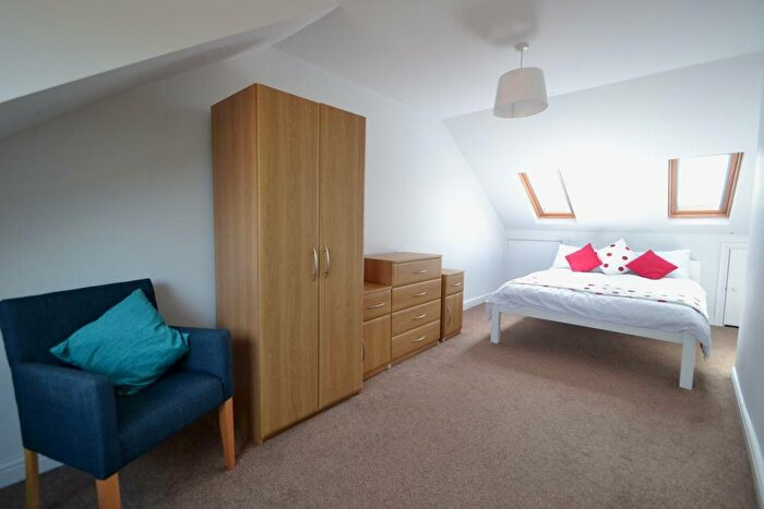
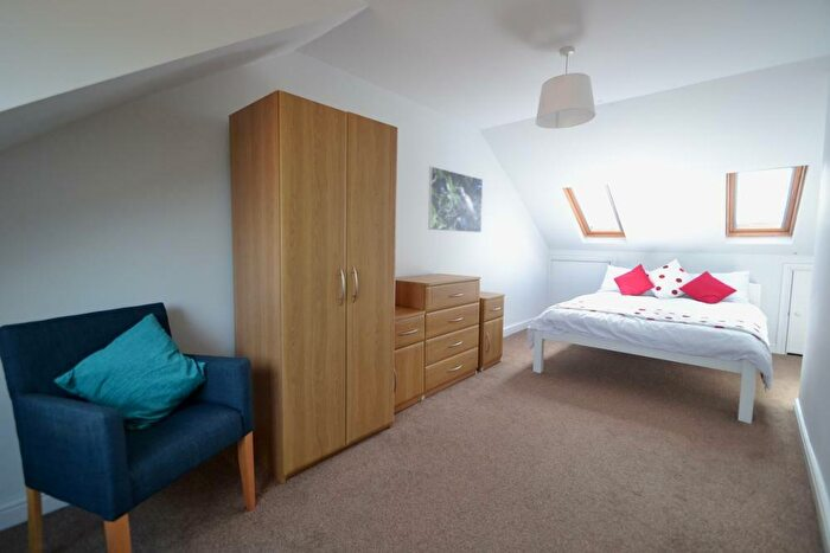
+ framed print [427,166,484,233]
